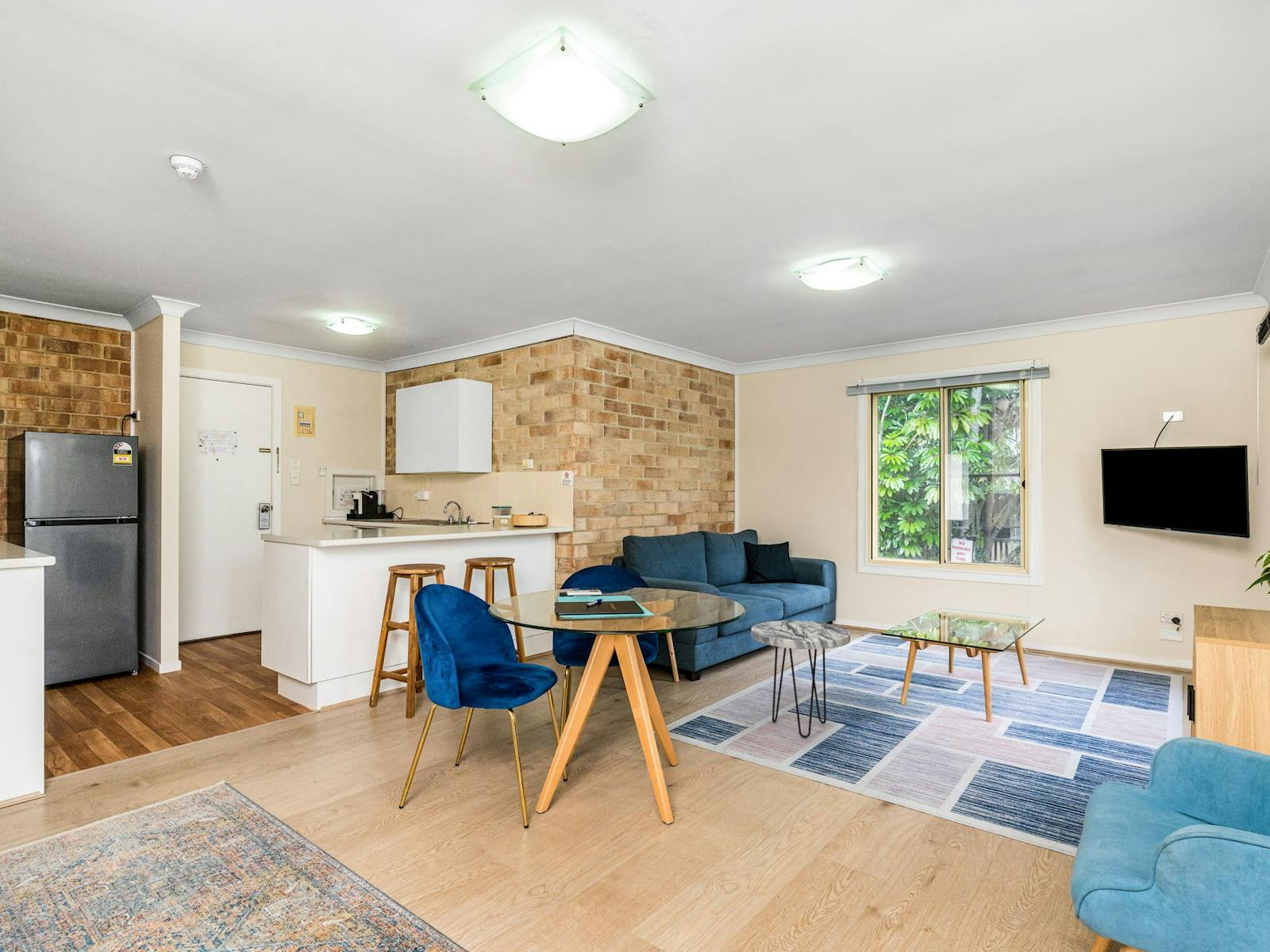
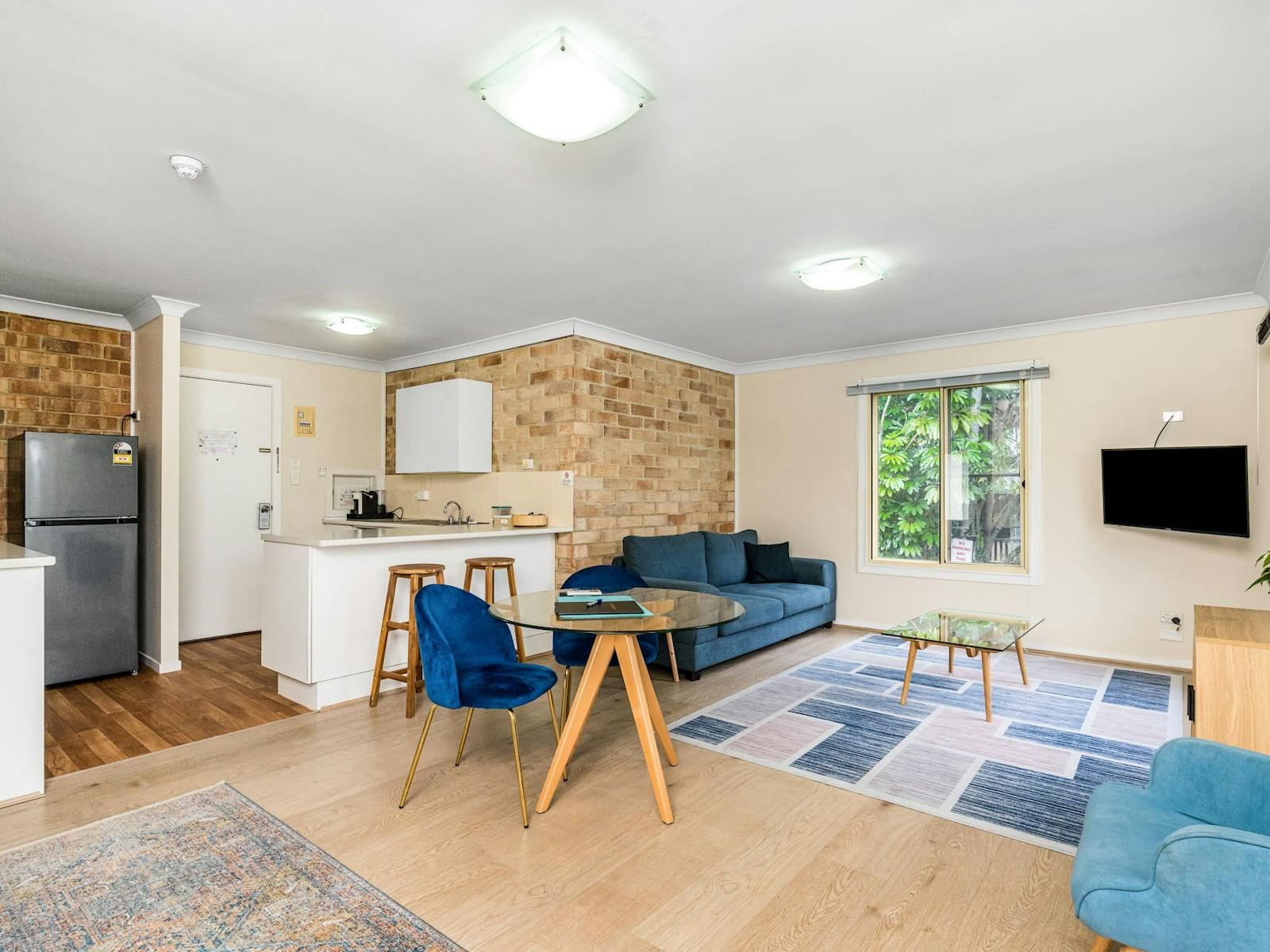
- side table [751,620,851,739]
